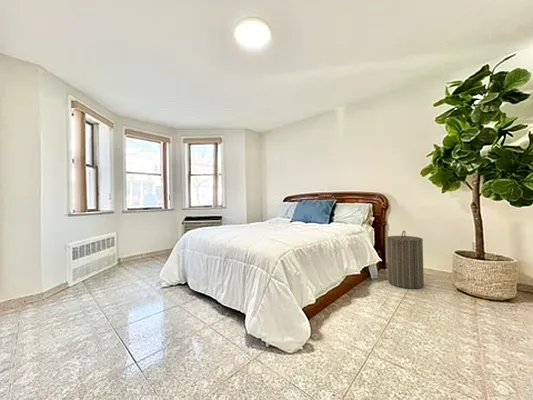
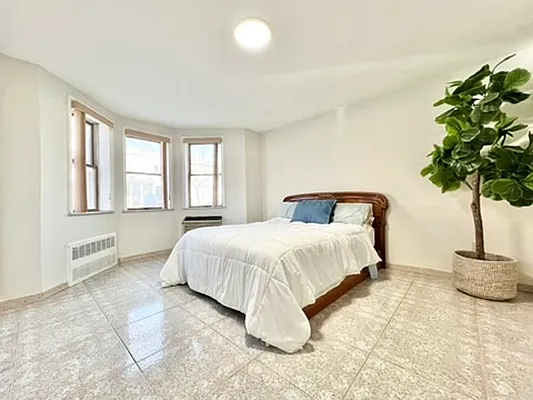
- laundry hamper [386,230,425,290]
